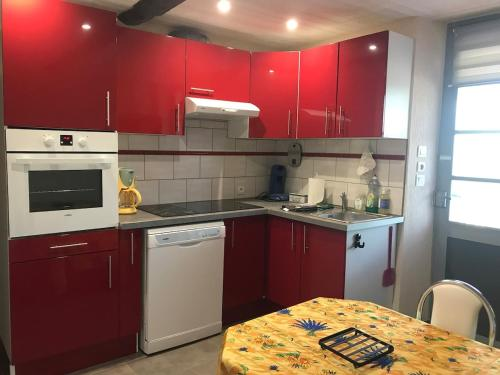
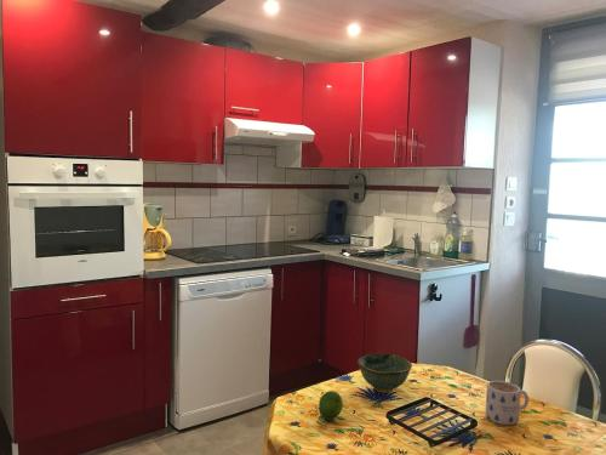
+ fruit [318,389,344,421]
+ mug [485,380,530,426]
+ bowl [356,353,413,394]
